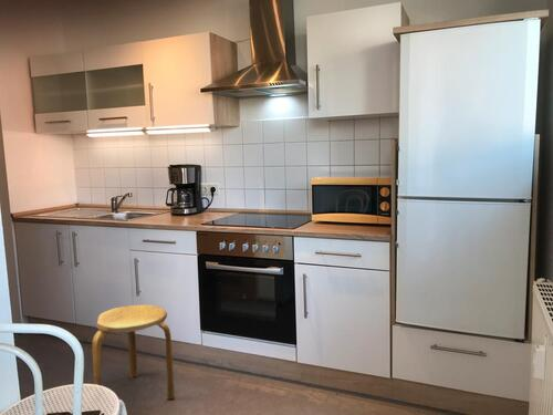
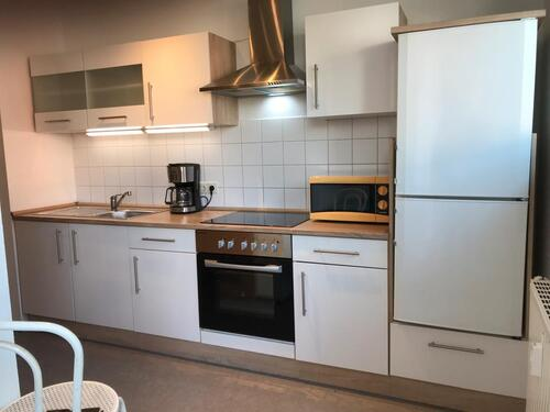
- stool [91,304,176,401]
